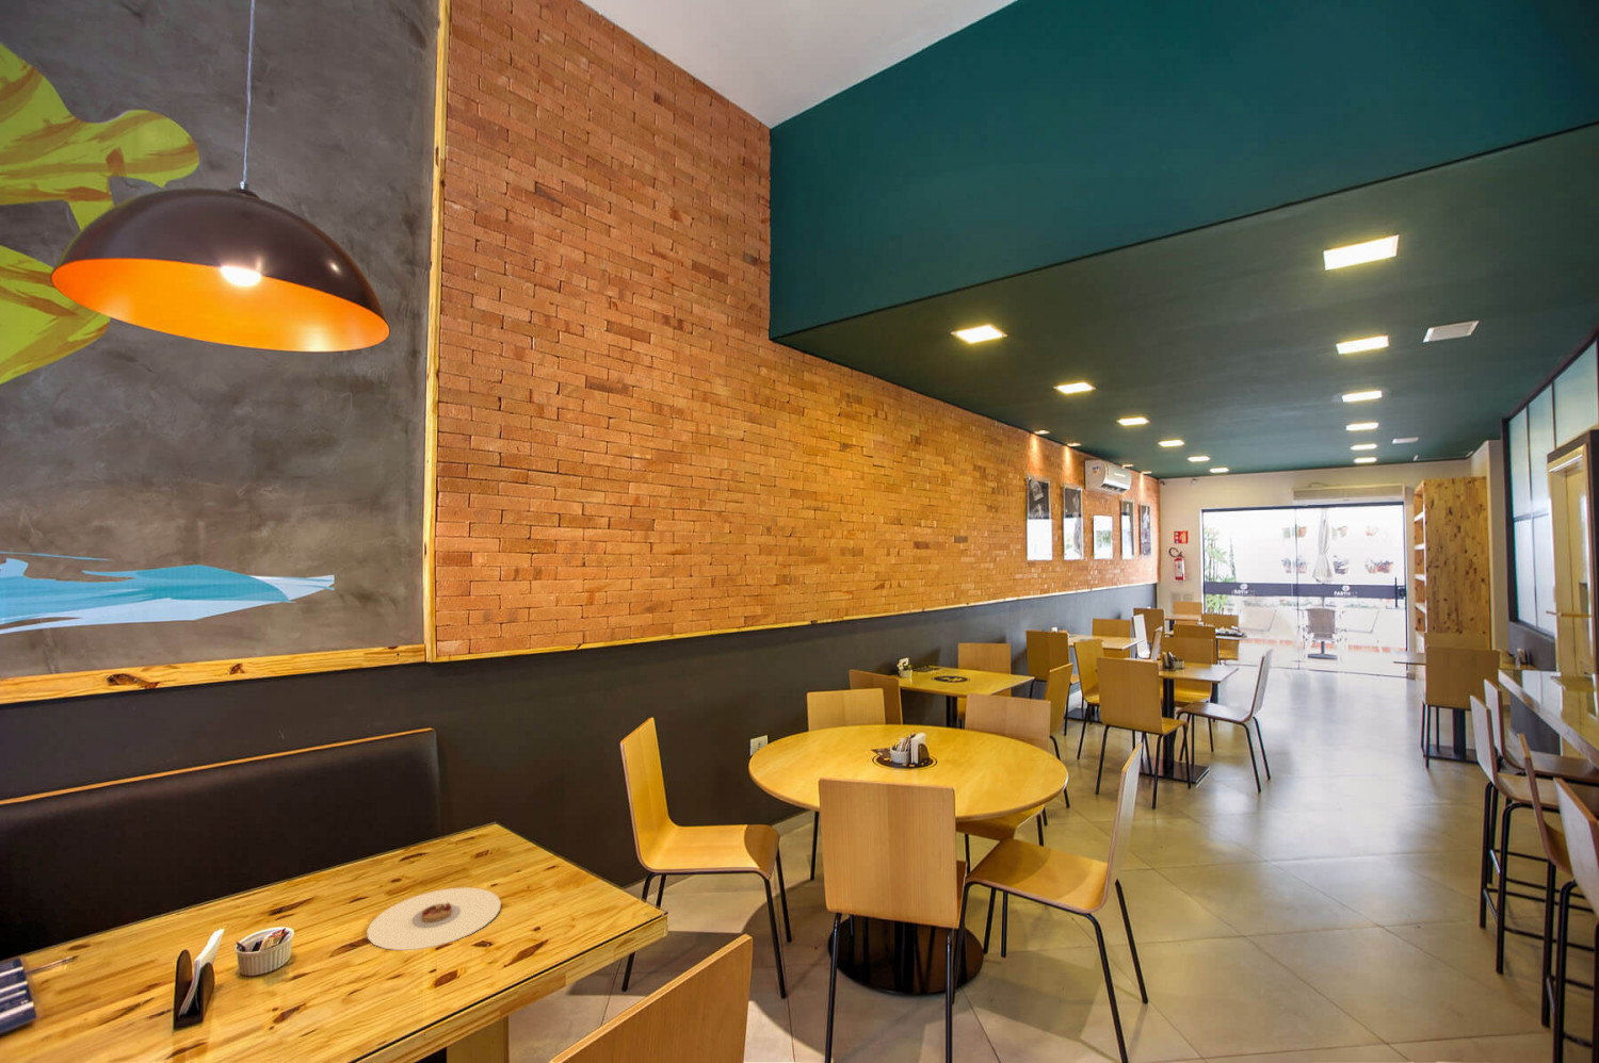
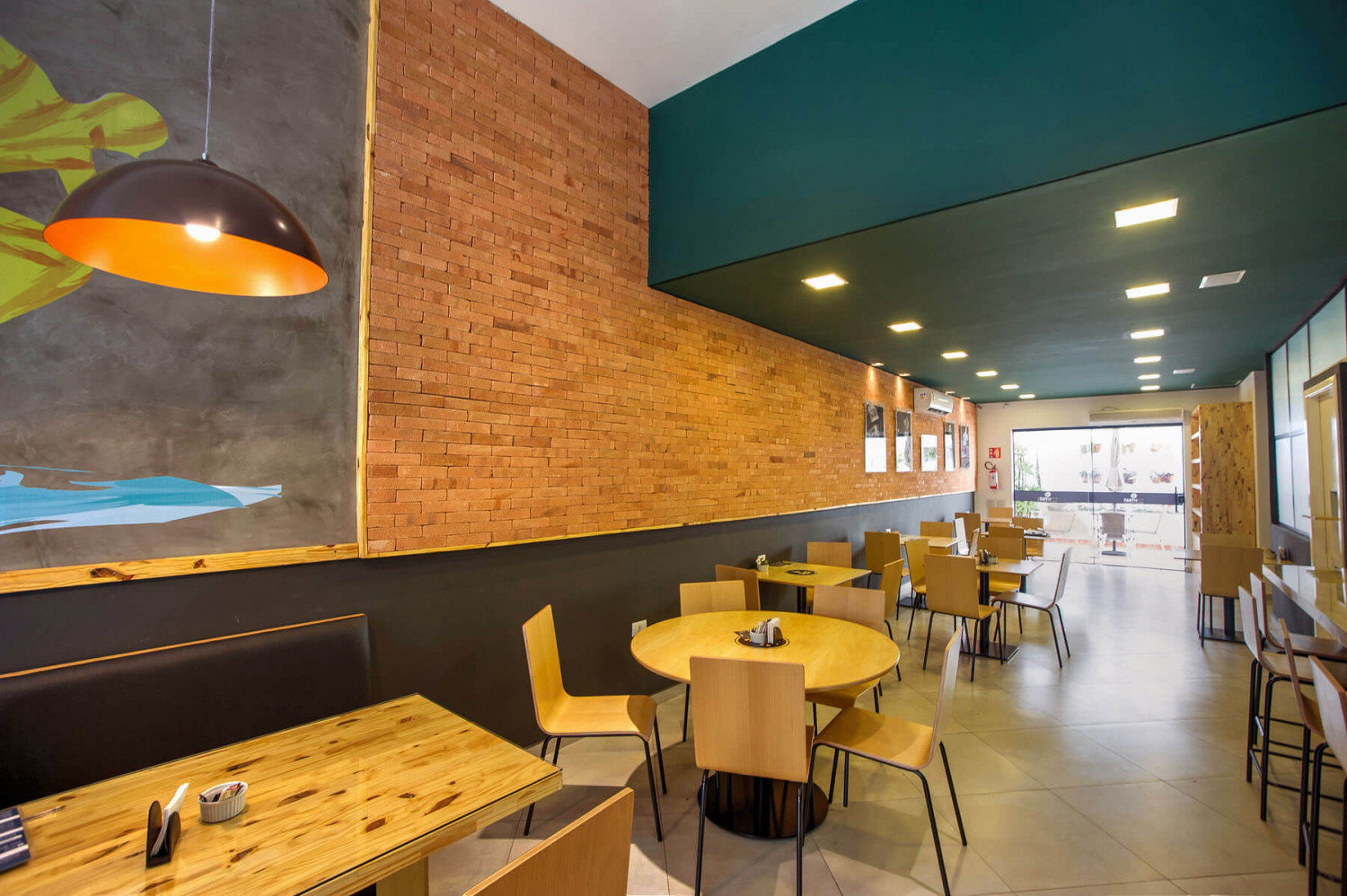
- plate [366,886,502,951]
